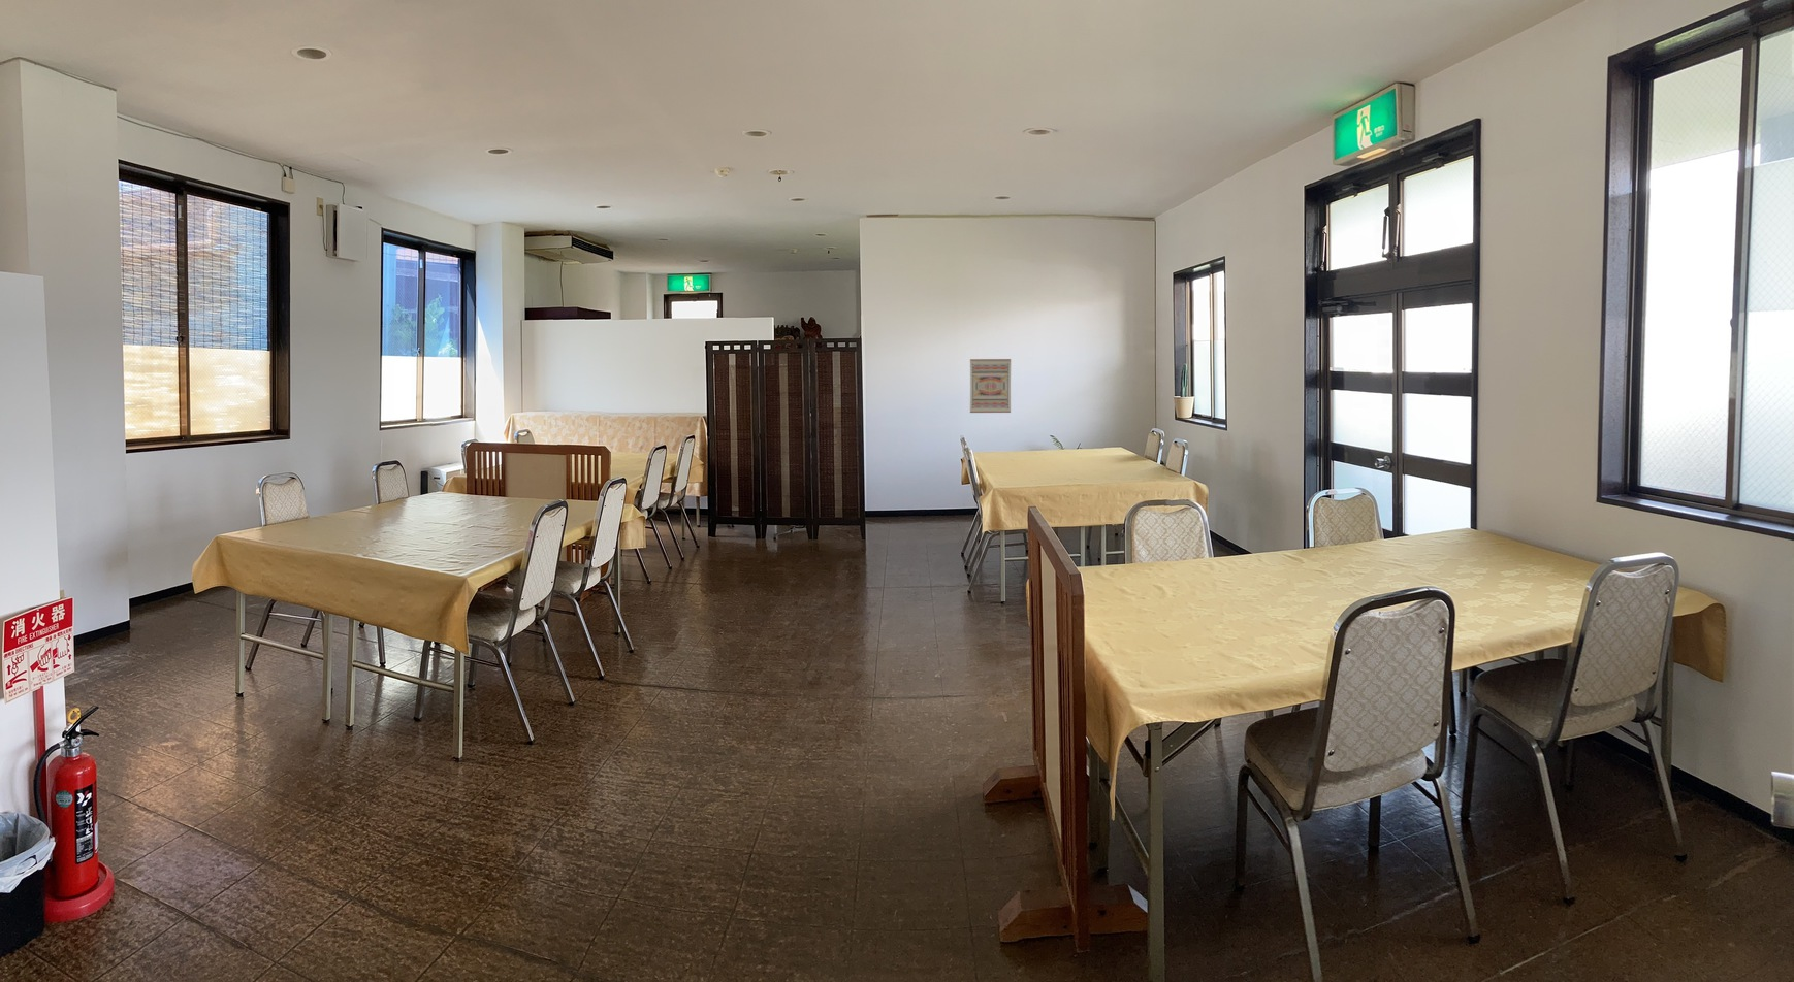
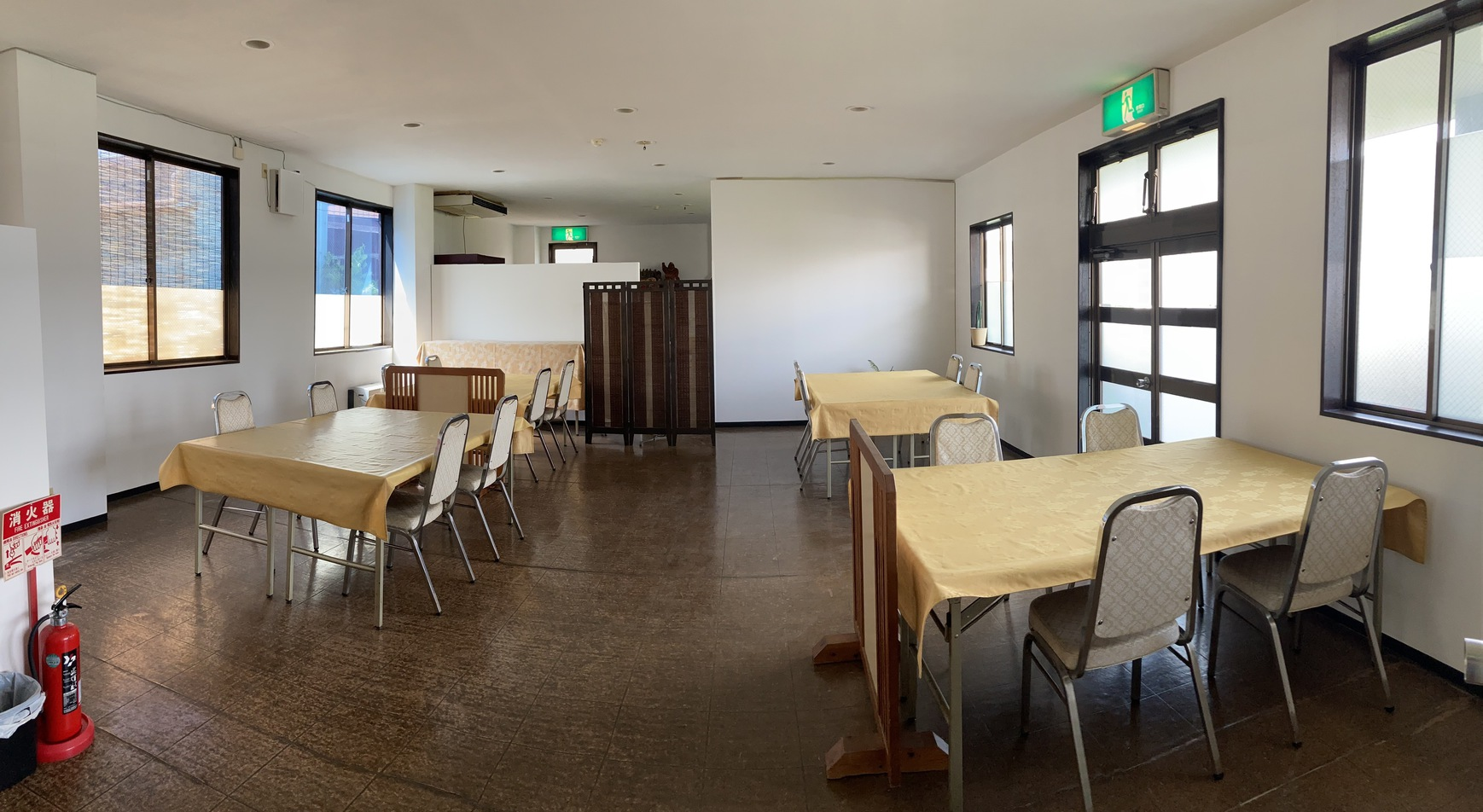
- wall art [969,358,1011,414]
